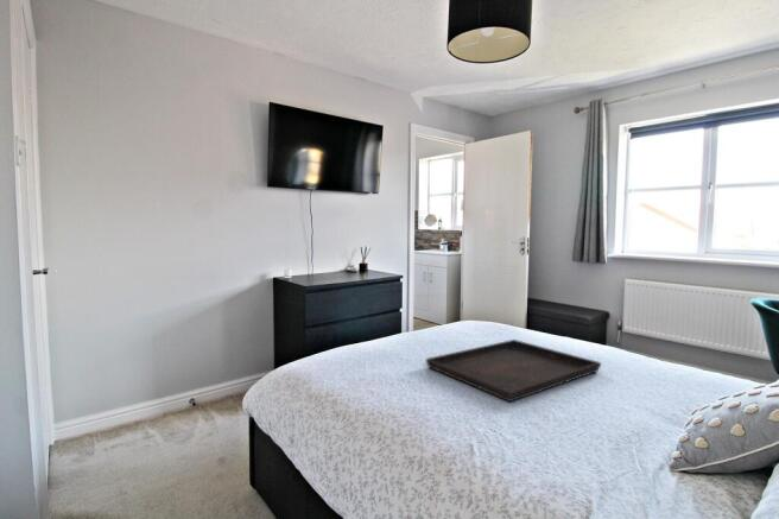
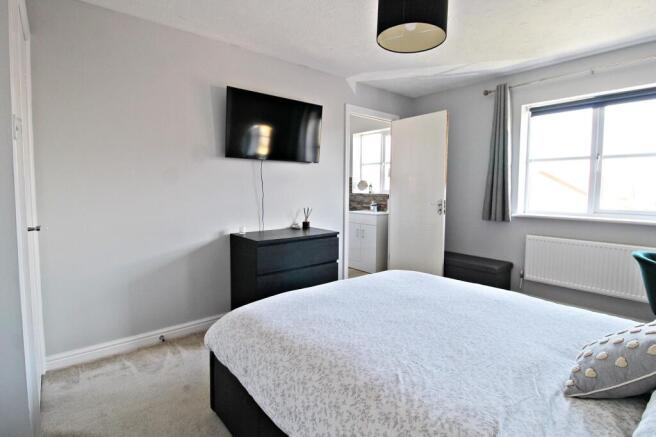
- serving tray [425,338,602,403]
